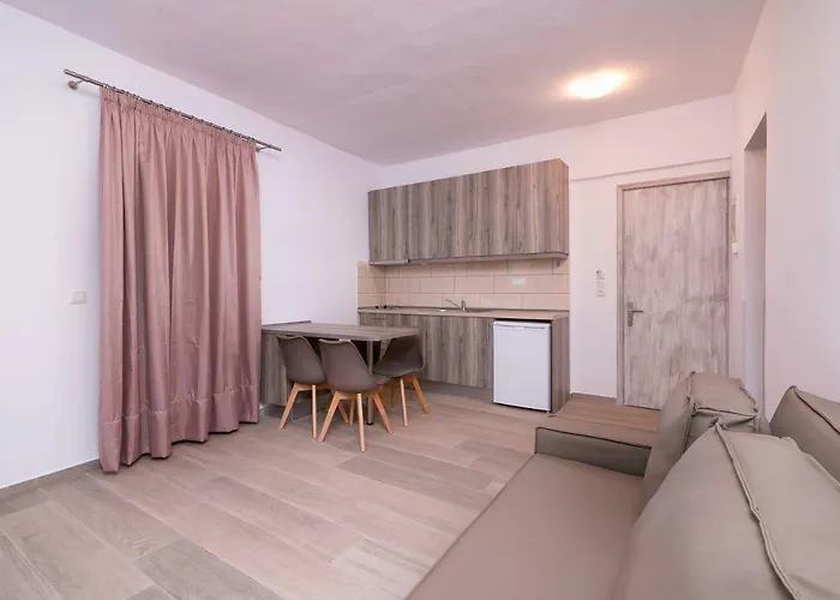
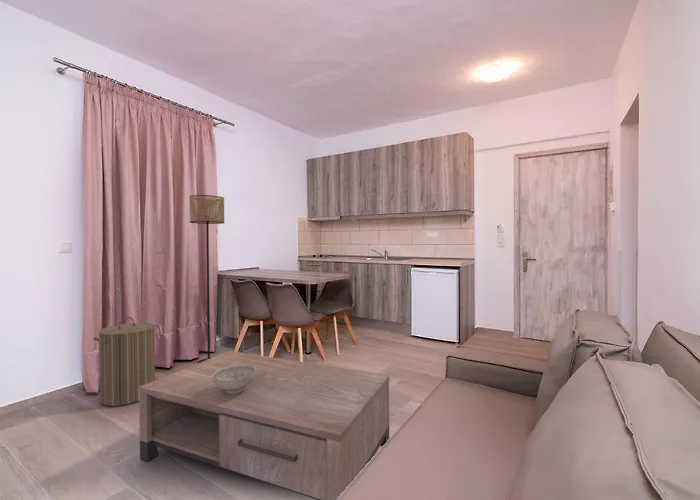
+ coffee table [138,350,390,500]
+ floor lamp [188,194,226,364]
+ laundry hamper [92,316,158,407]
+ decorative bowl [212,364,256,394]
